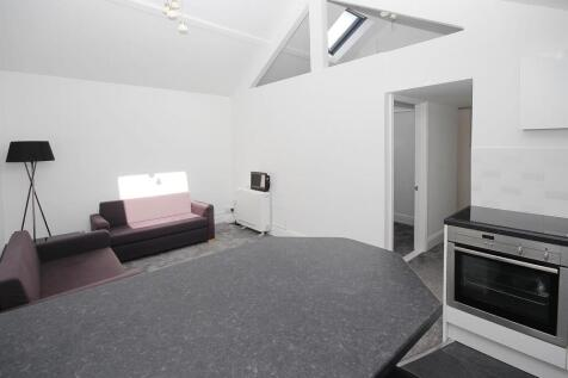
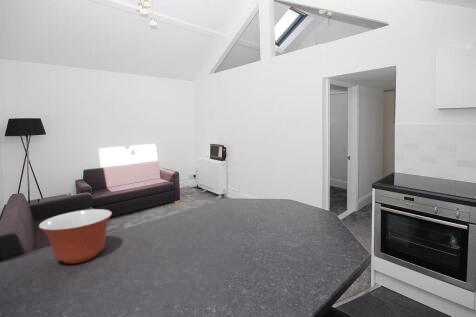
+ mixing bowl [38,208,113,264]
